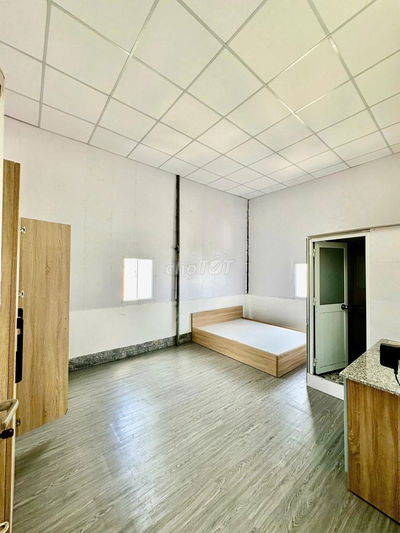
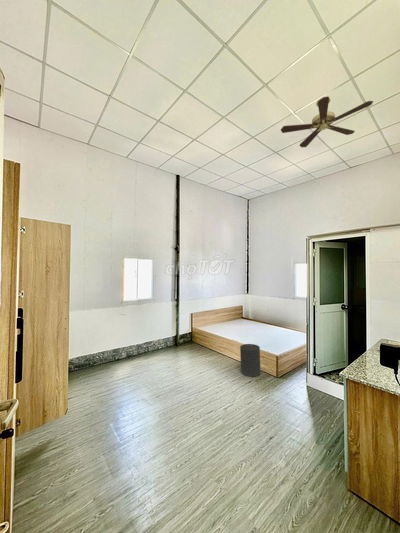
+ ceiling fan [280,95,374,148]
+ trash can [239,343,261,378]
